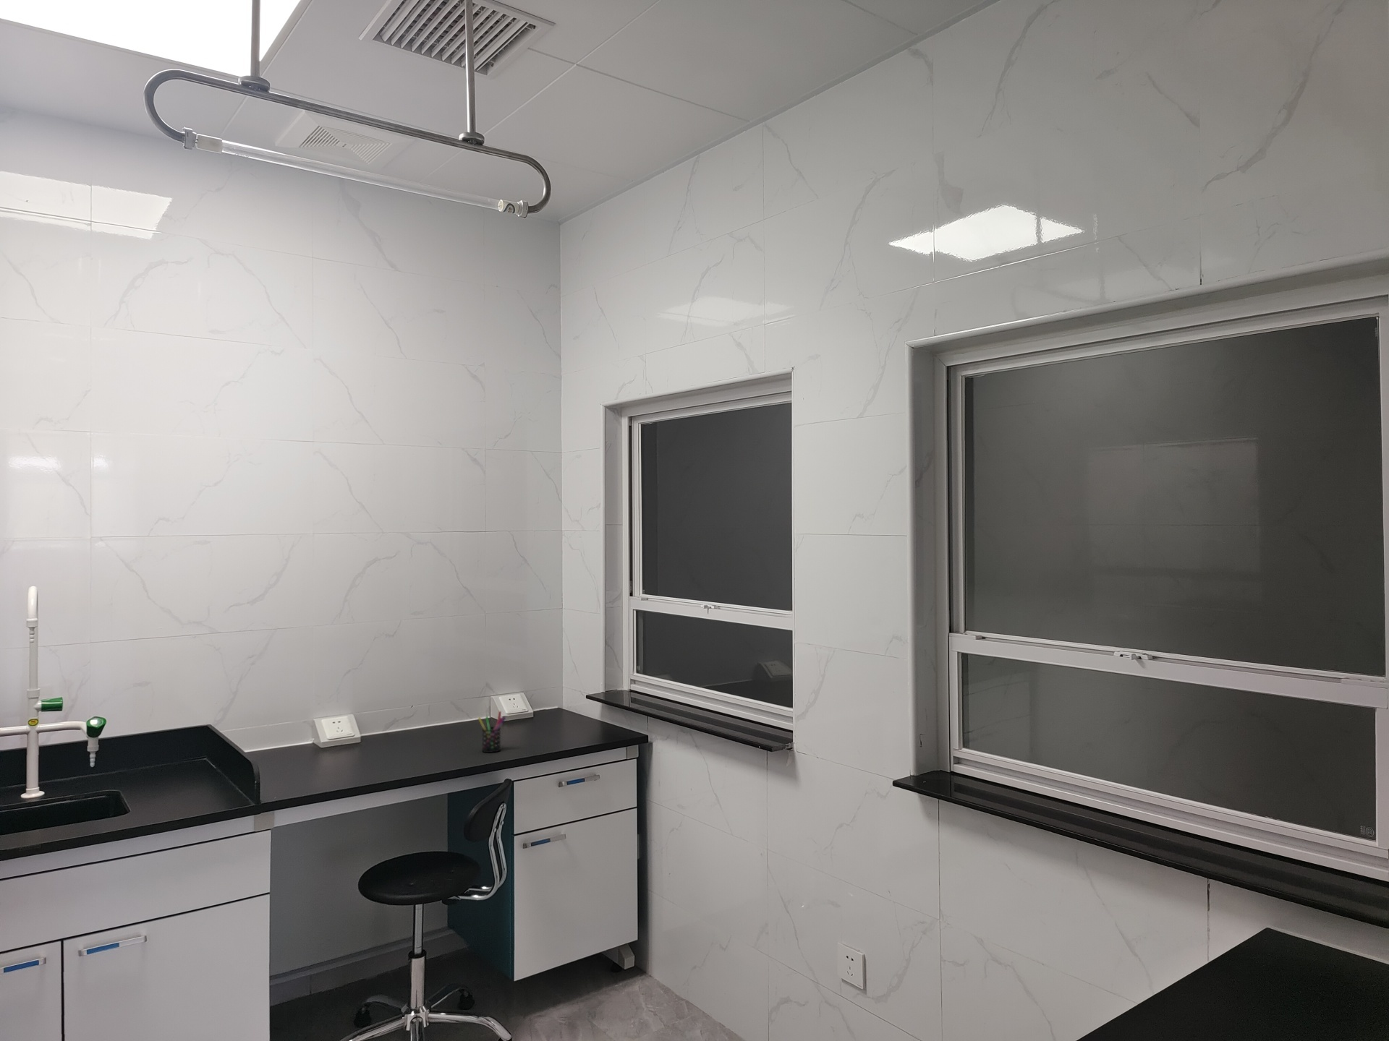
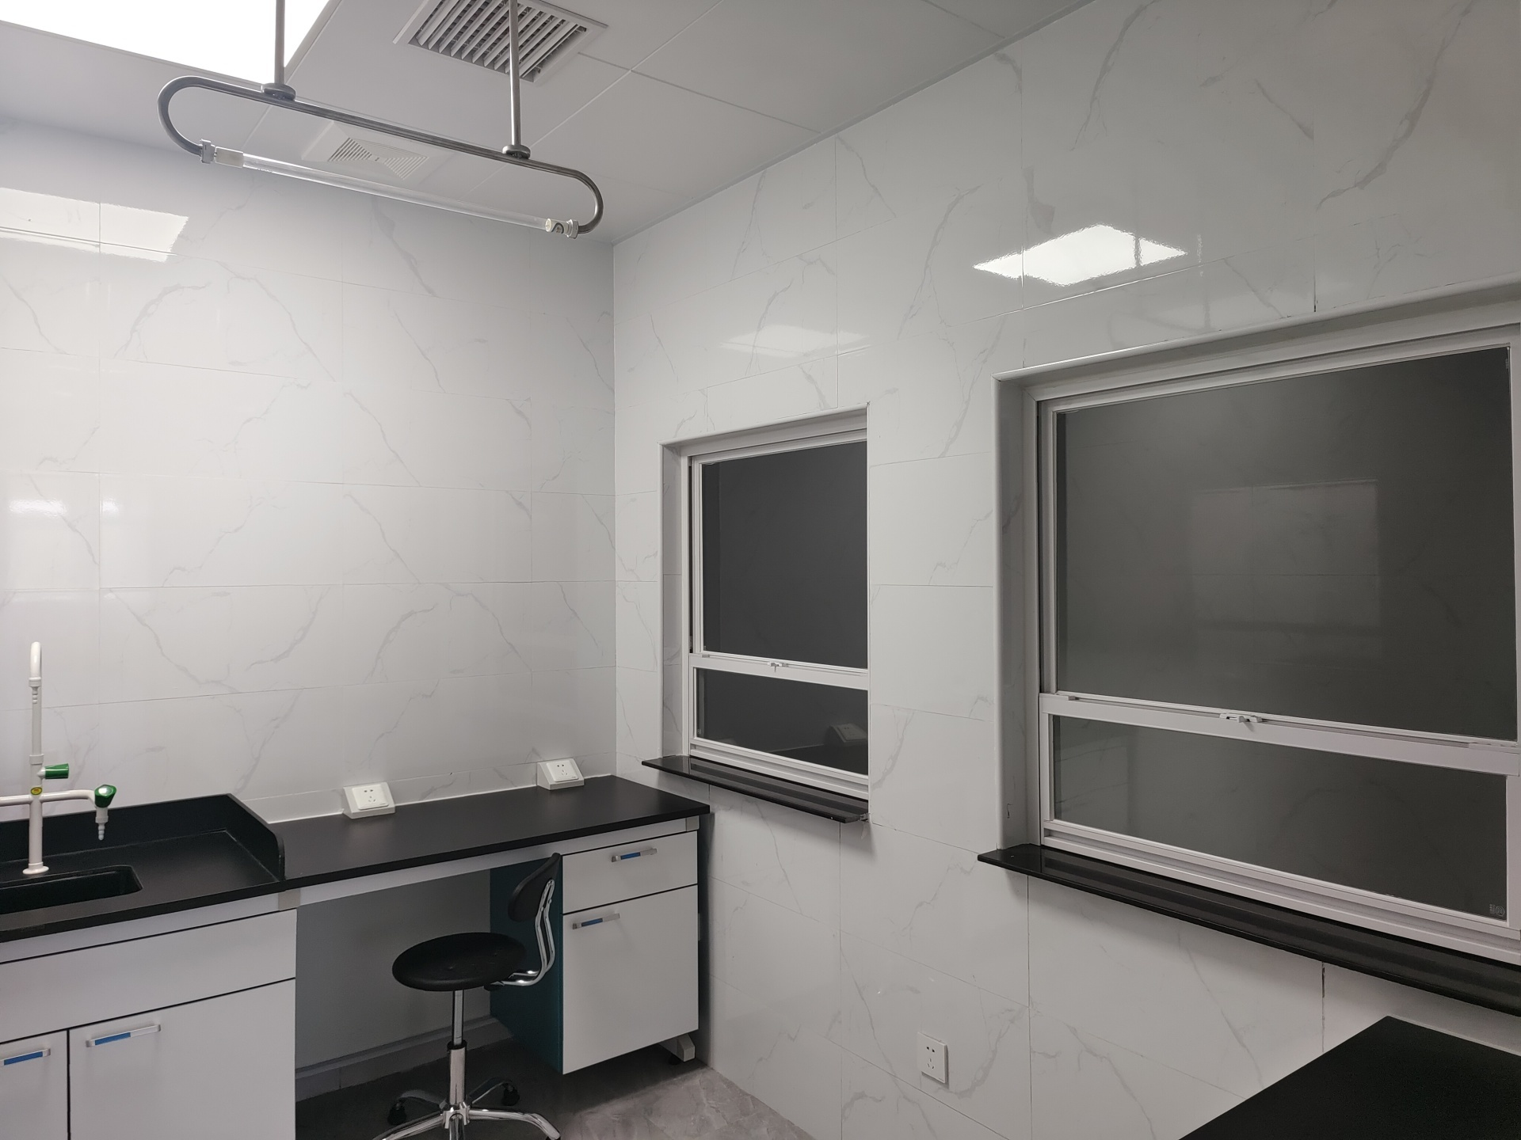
- pen holder [478,711,506,753]
